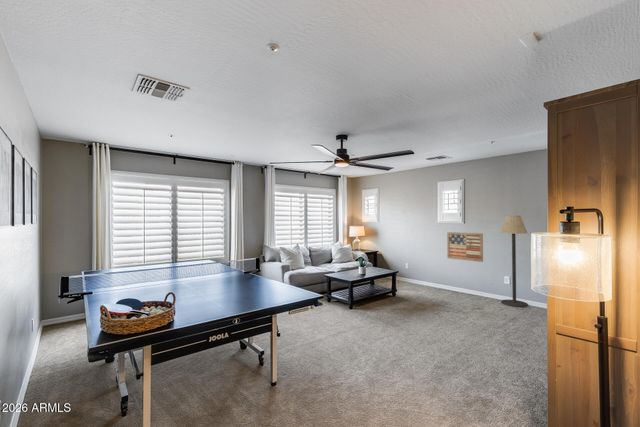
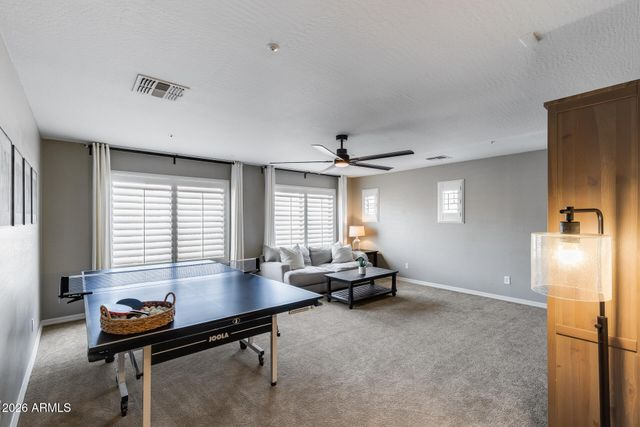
- wall art [446,231,484,263]
- floor lamp [499,215,529,308]
